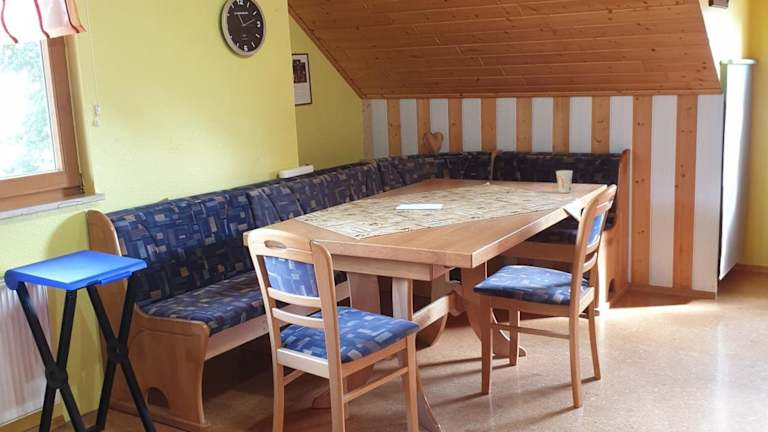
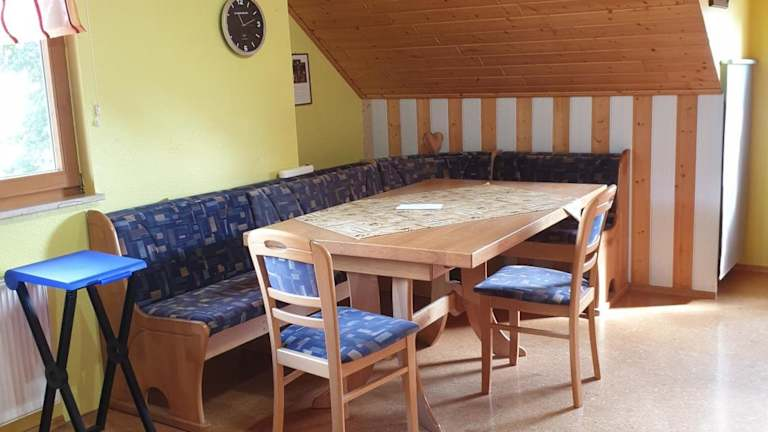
- cup [555,169,574,194]
